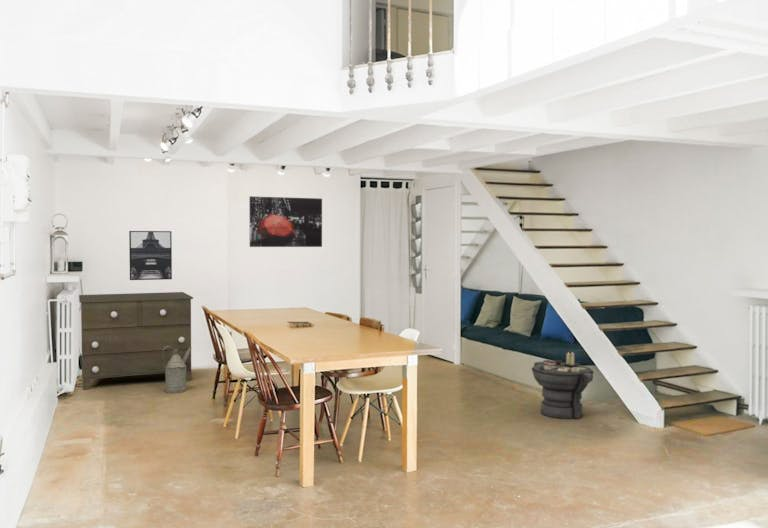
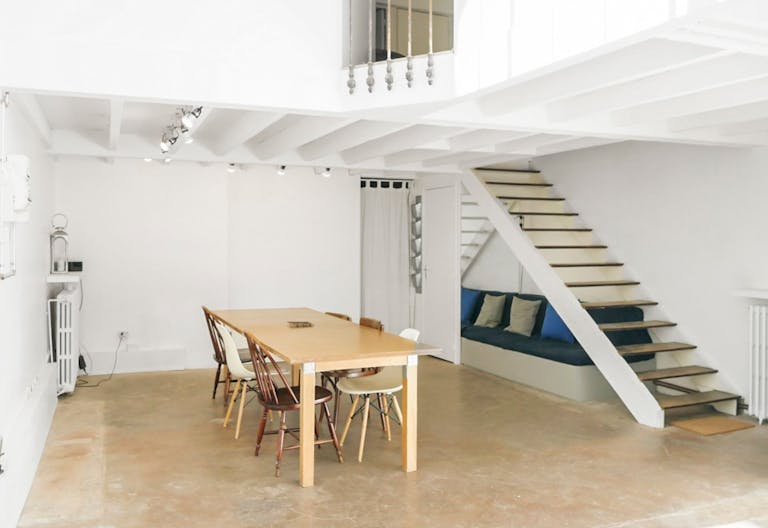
- wall art [128,230,173,281]
- wall art [249,195,323,248]
- dresser [78,291,194,391]
- watering can [163,346,193,394]
- side table [530,351,595,420]
